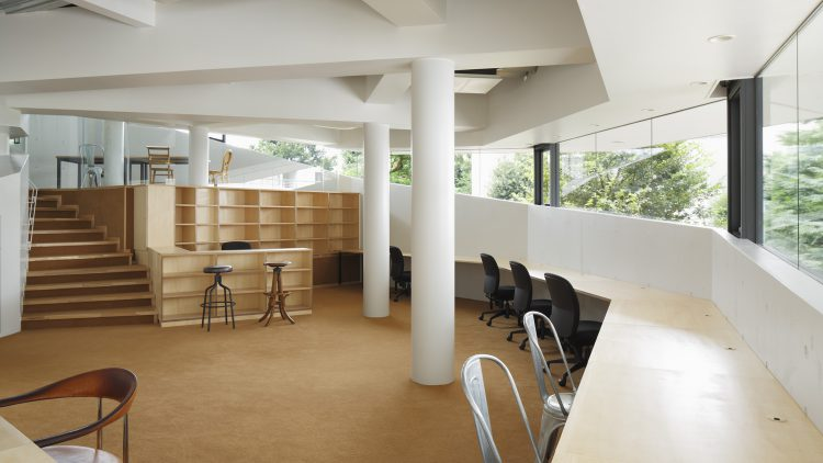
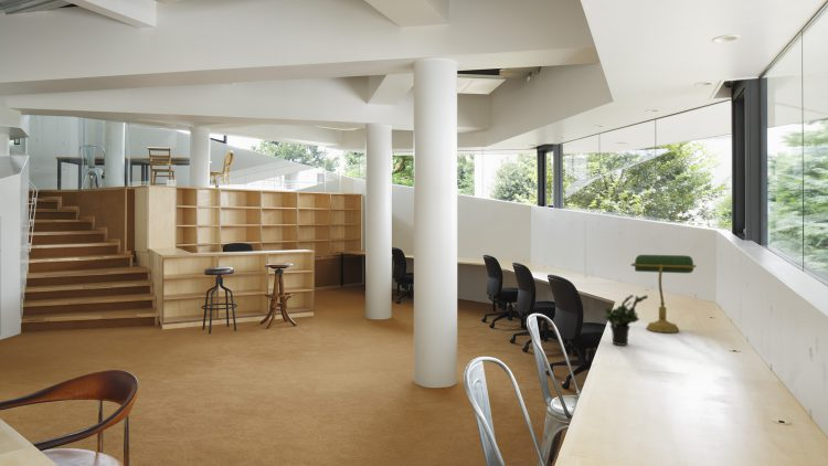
+ desk lamp [630,254,697,333]
+ potted plant [603,294,649,347]
